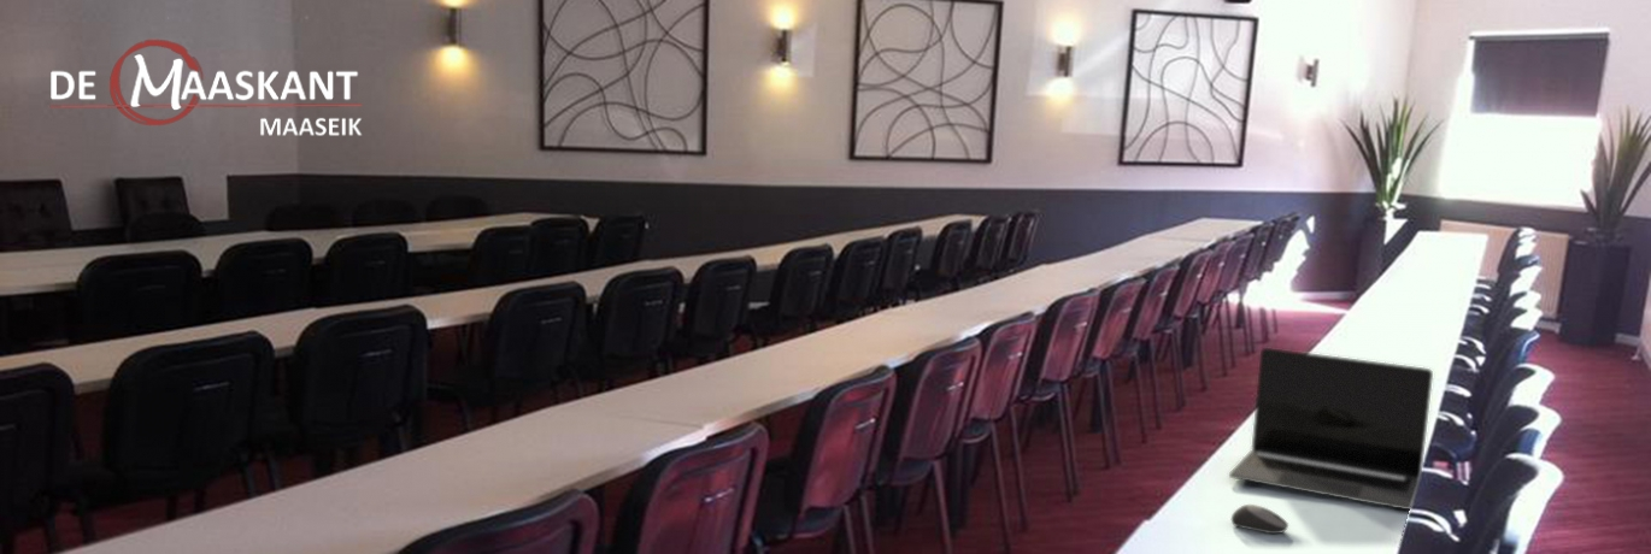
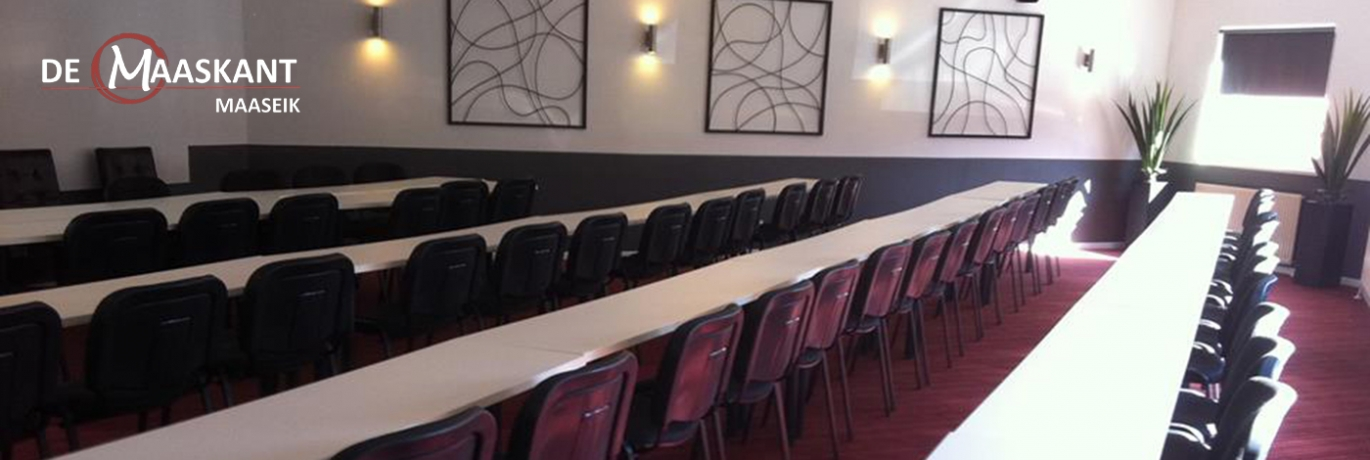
- computer mouse [1230,503,1289,535]
- laptop [1228,347,1434,511]
